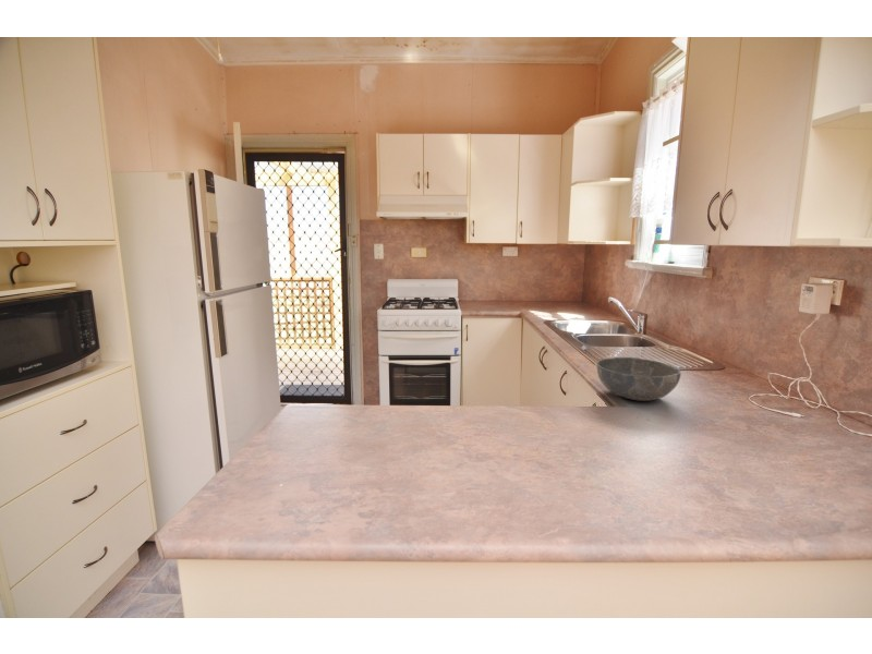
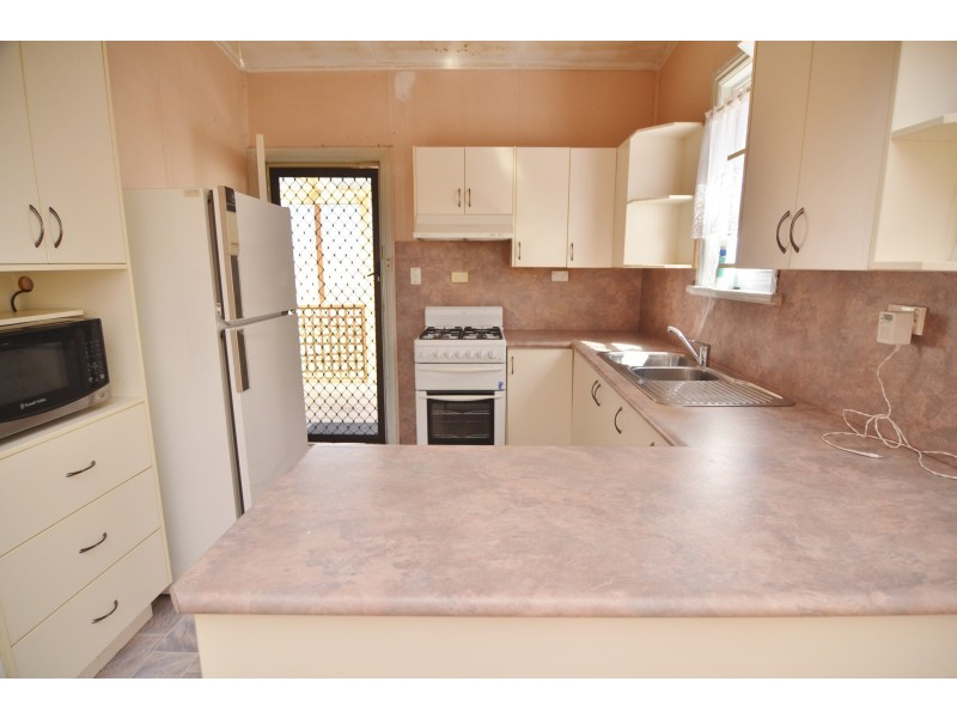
- bowl [595,356,682,402]
